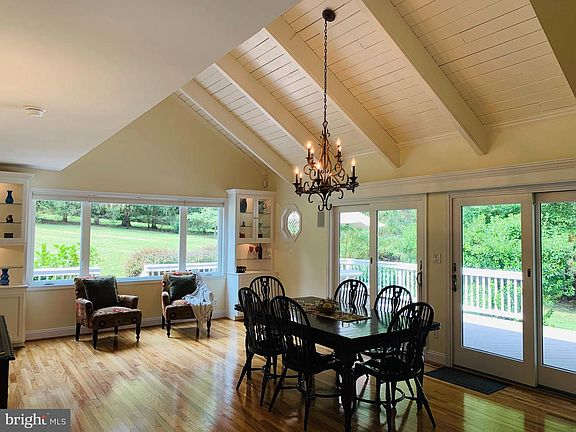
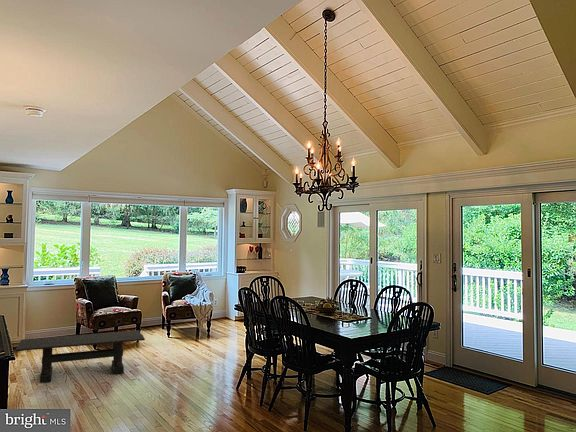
+ coffee table [15,329,146,384]
